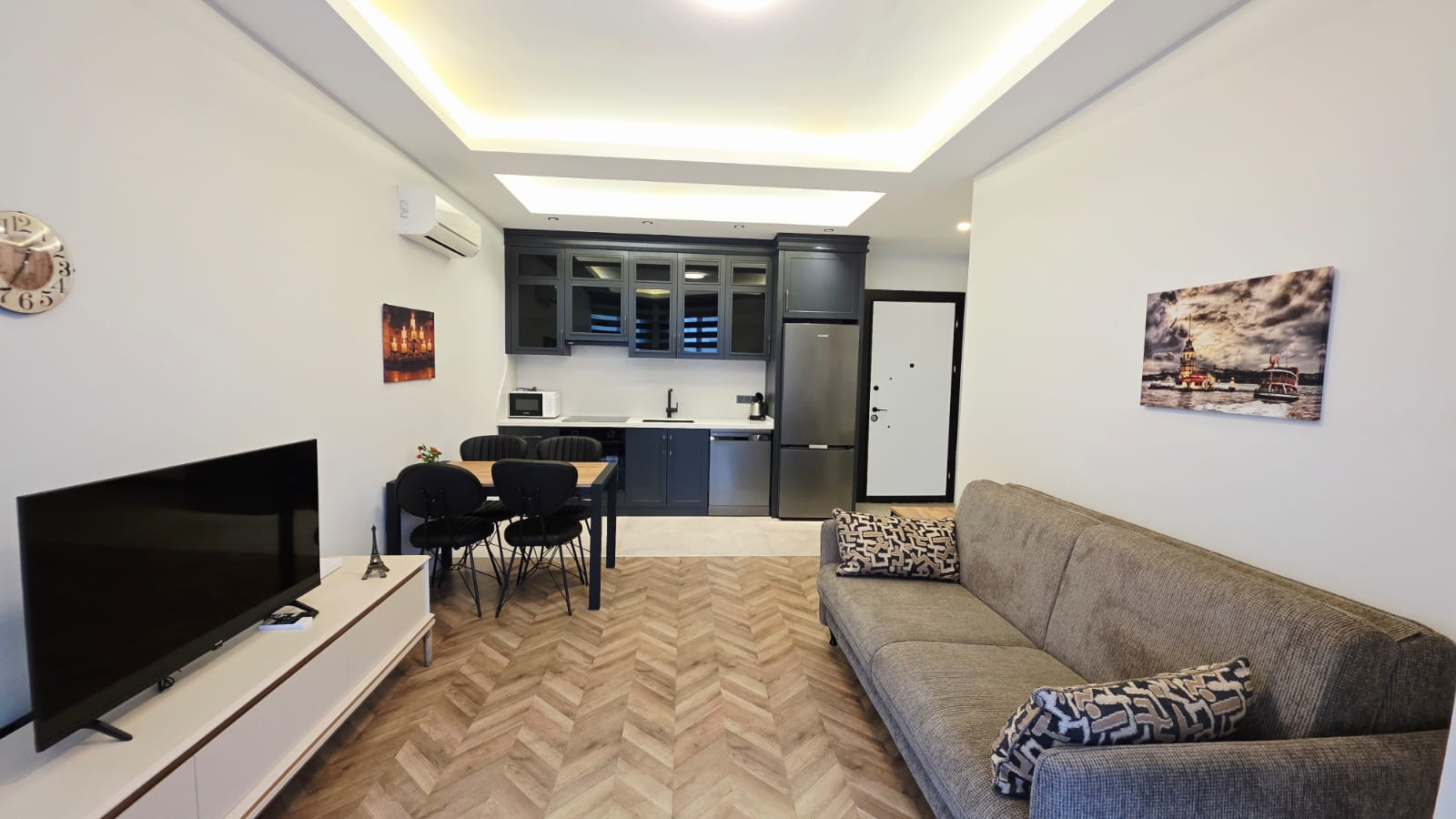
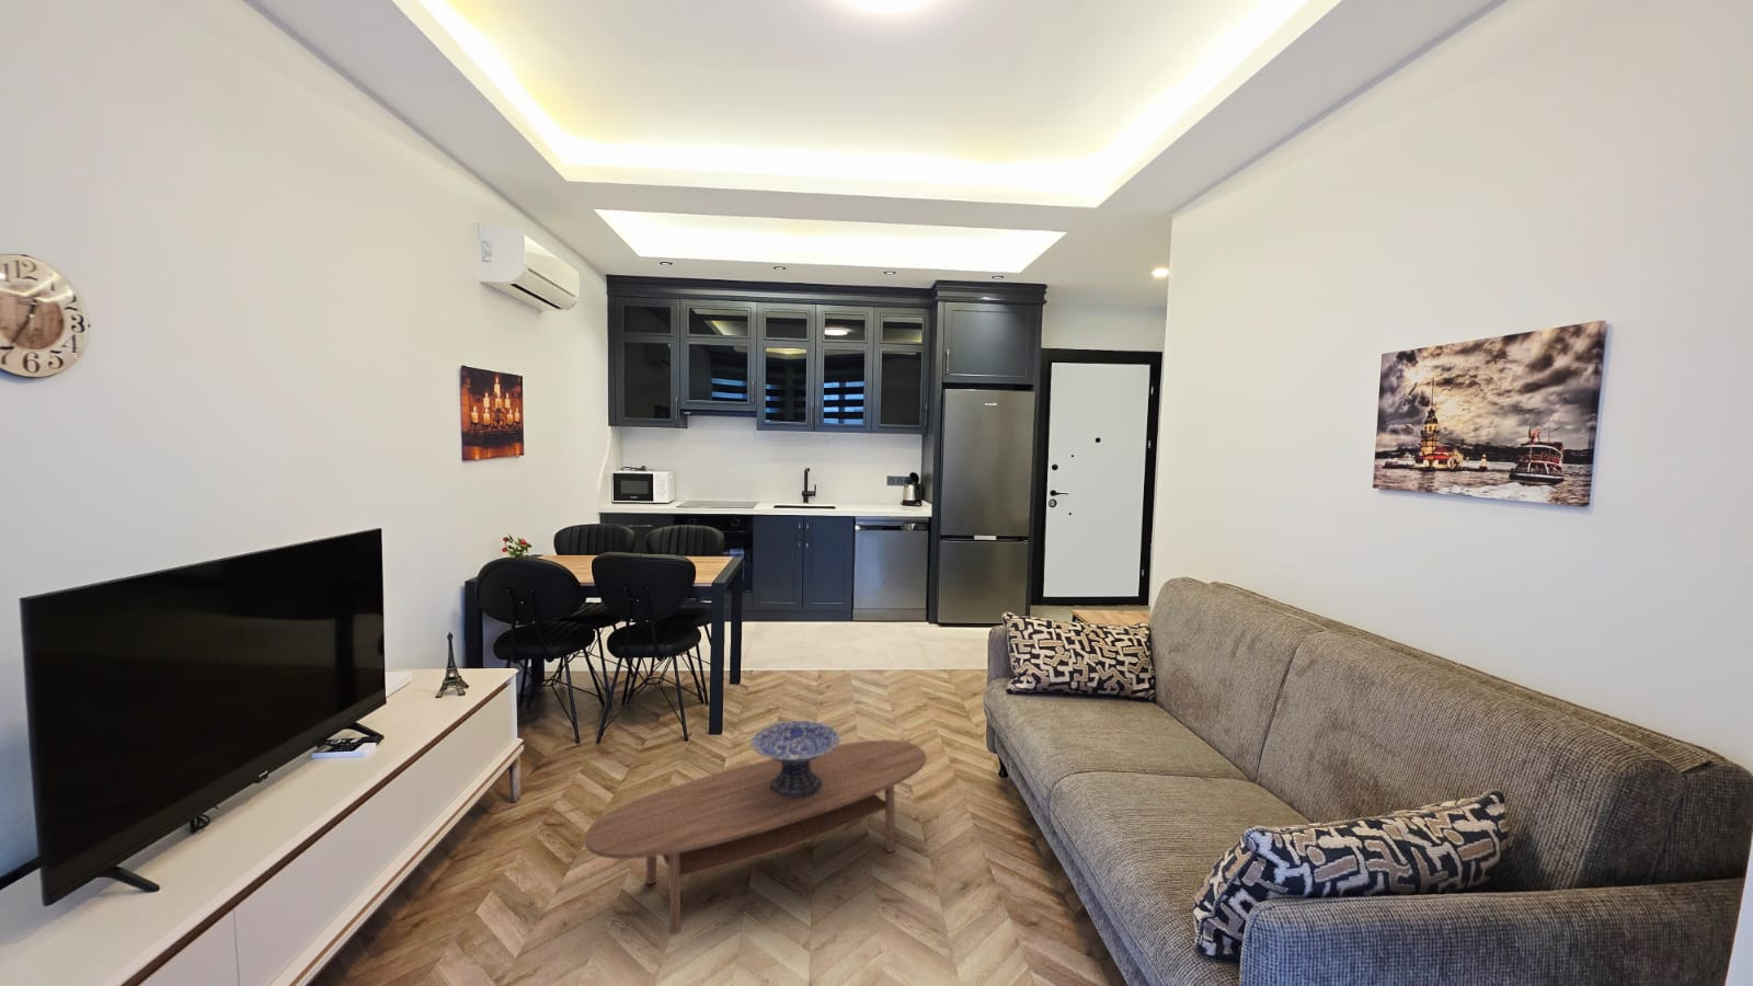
+ decorative bowl [749,720,842,797]
+ coffee table [584,739,927,937]
